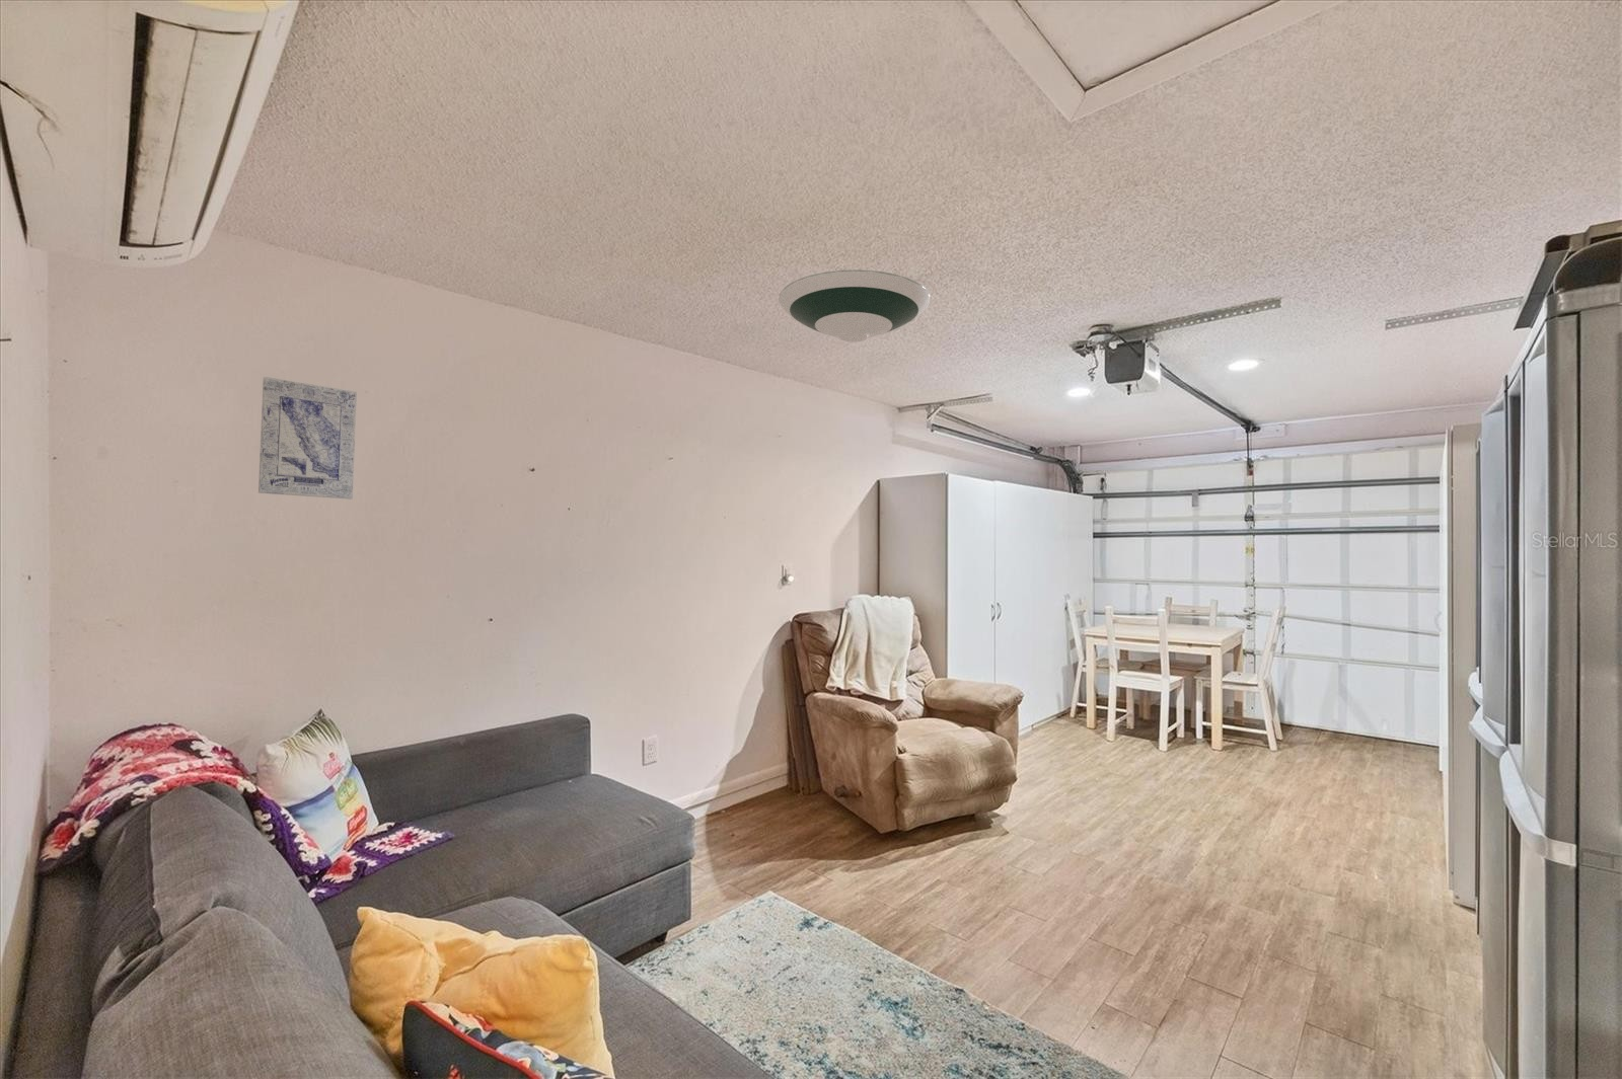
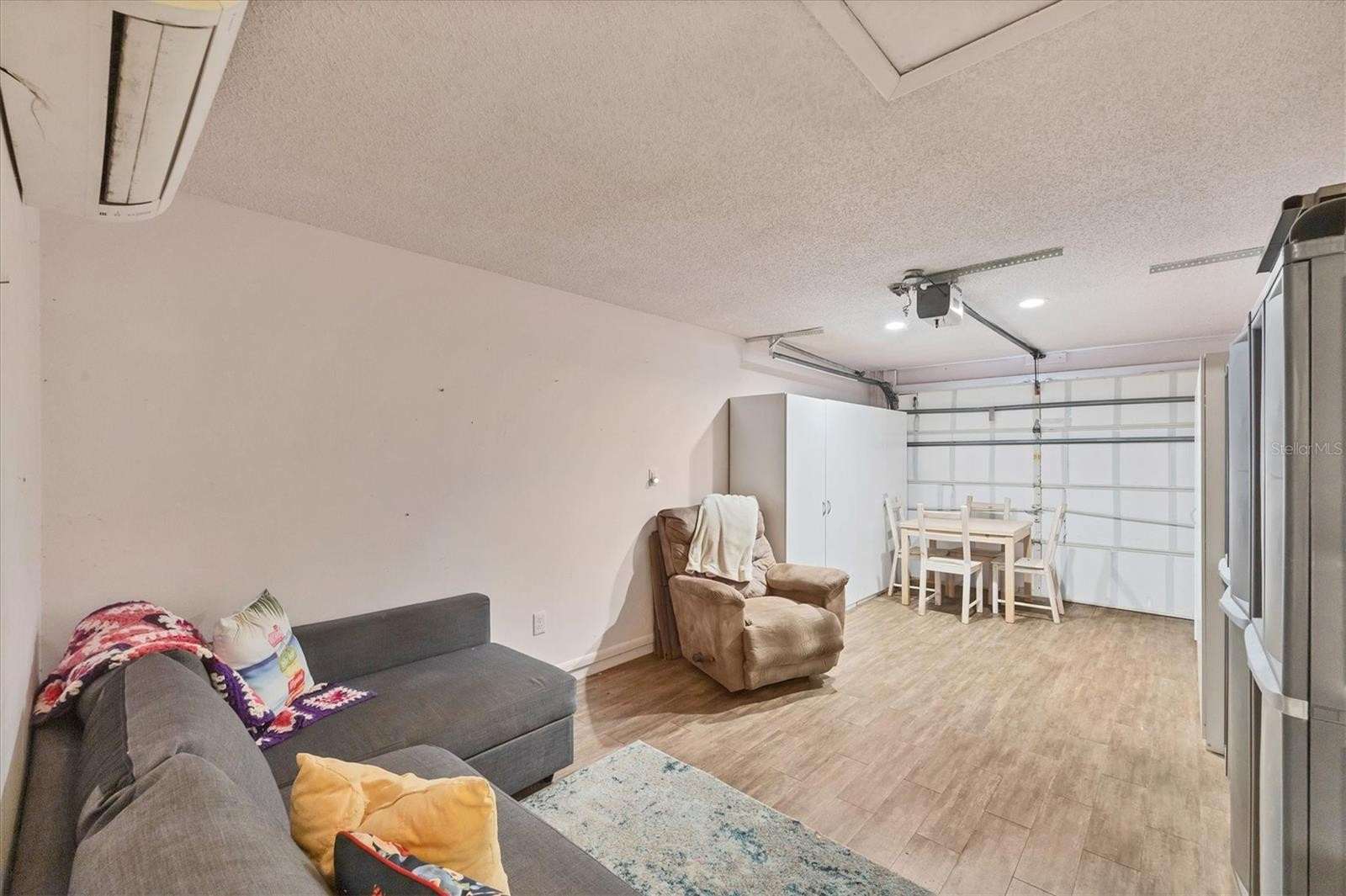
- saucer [777,269,932,343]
- wall art [258,376,358,500]
